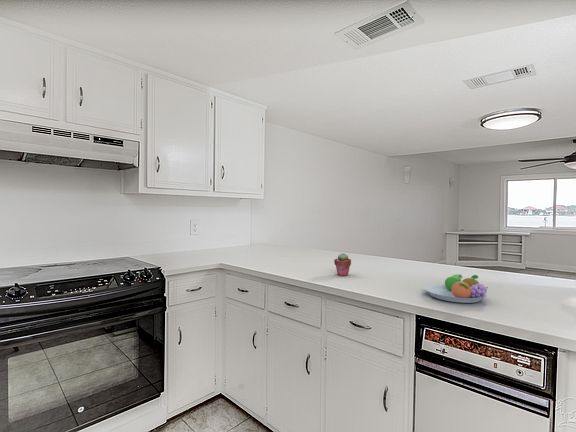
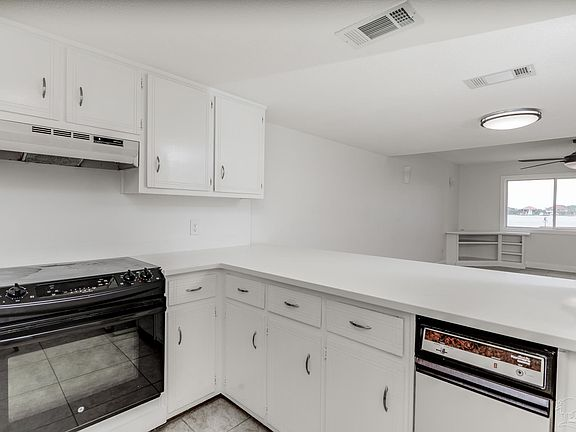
- fruit bowl [423,273,489,304]
- potted succulent [333,252,352,277]
